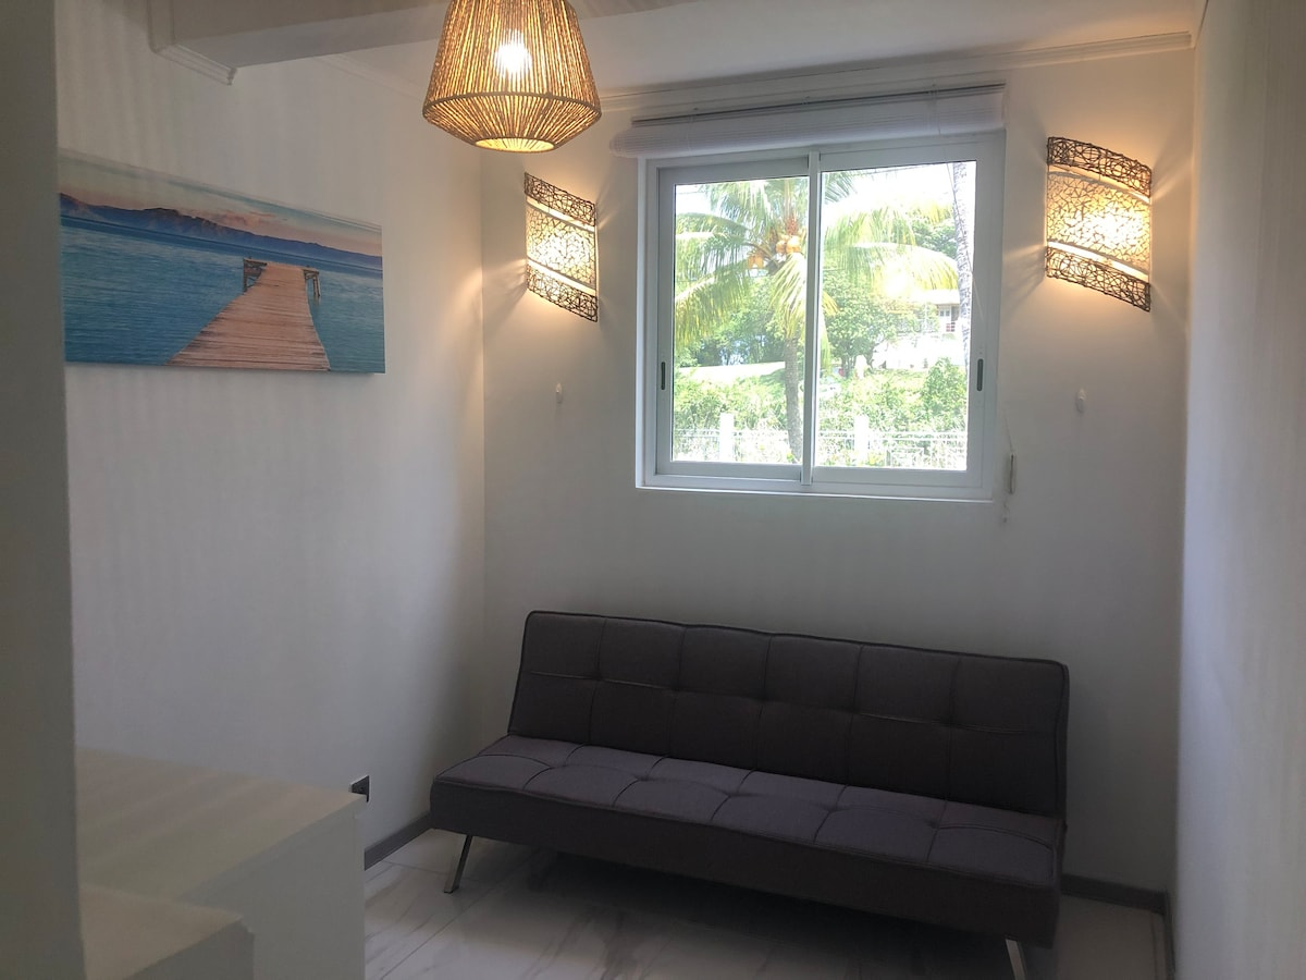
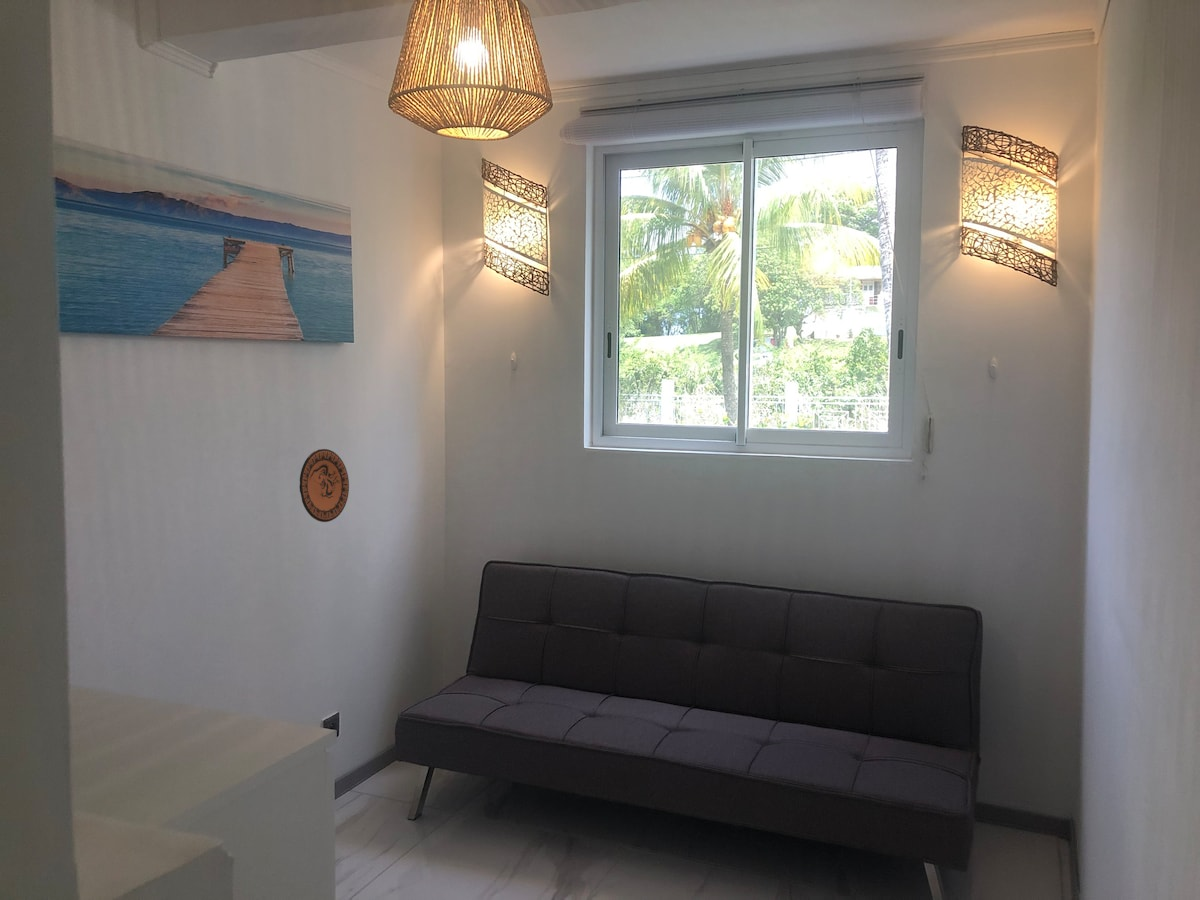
+ decorative plate [299,448,350,523]
